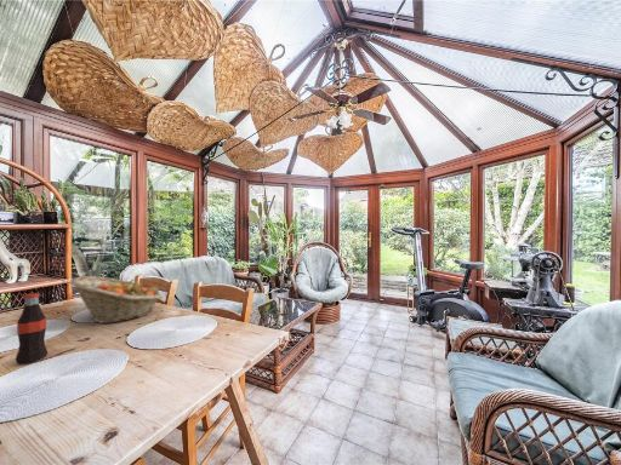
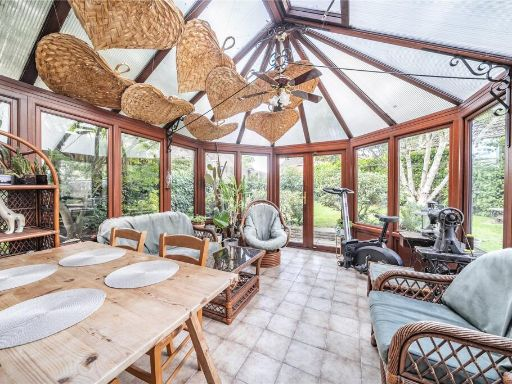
- bottle [15,292,50,366]
- fruit basket [69,275,164,325]
